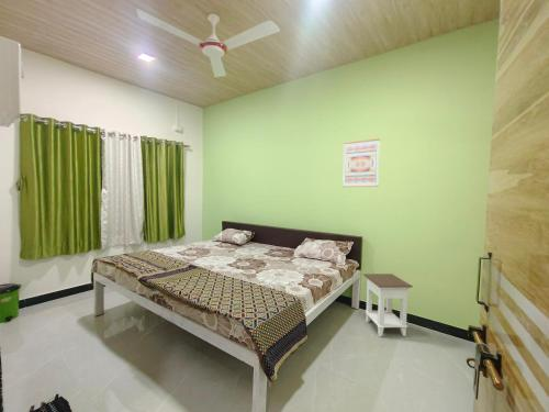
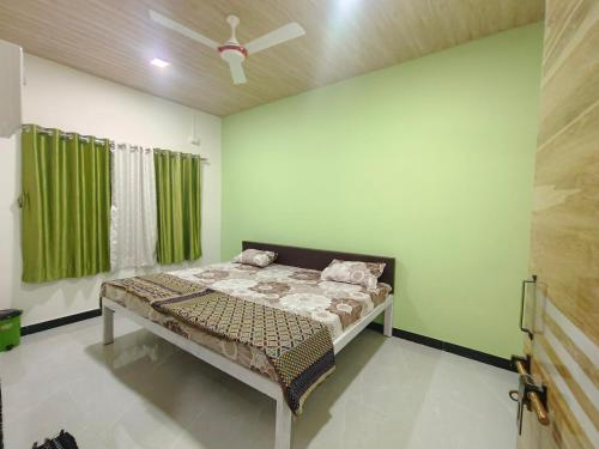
- nightstand [362,272,414,337]
- wall art [341,137,381,188]
